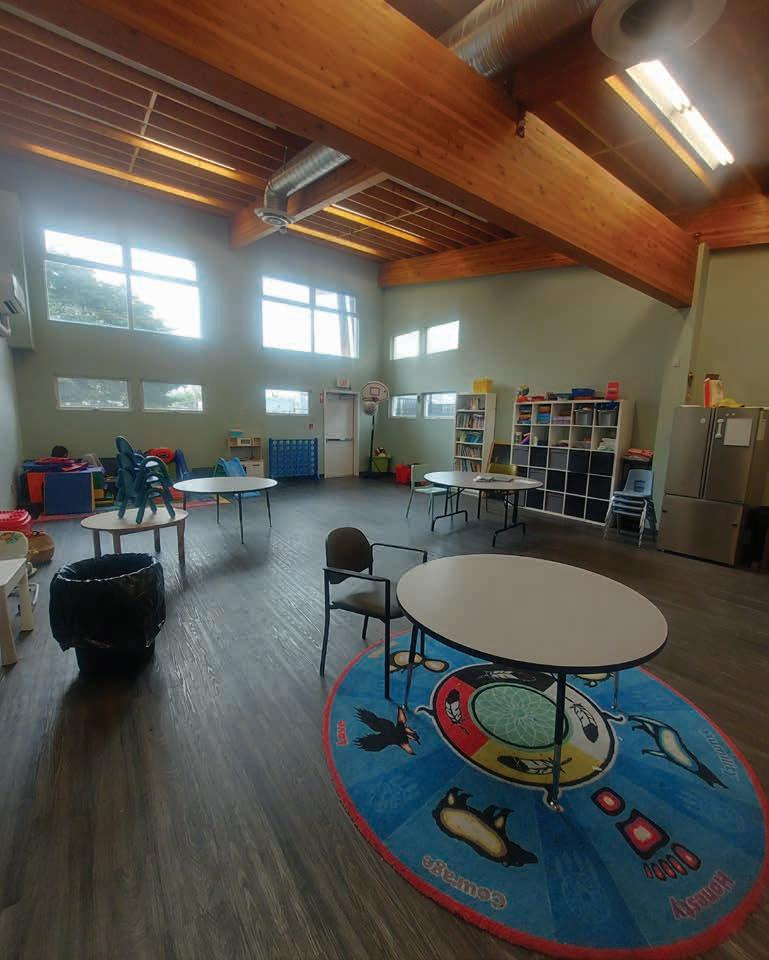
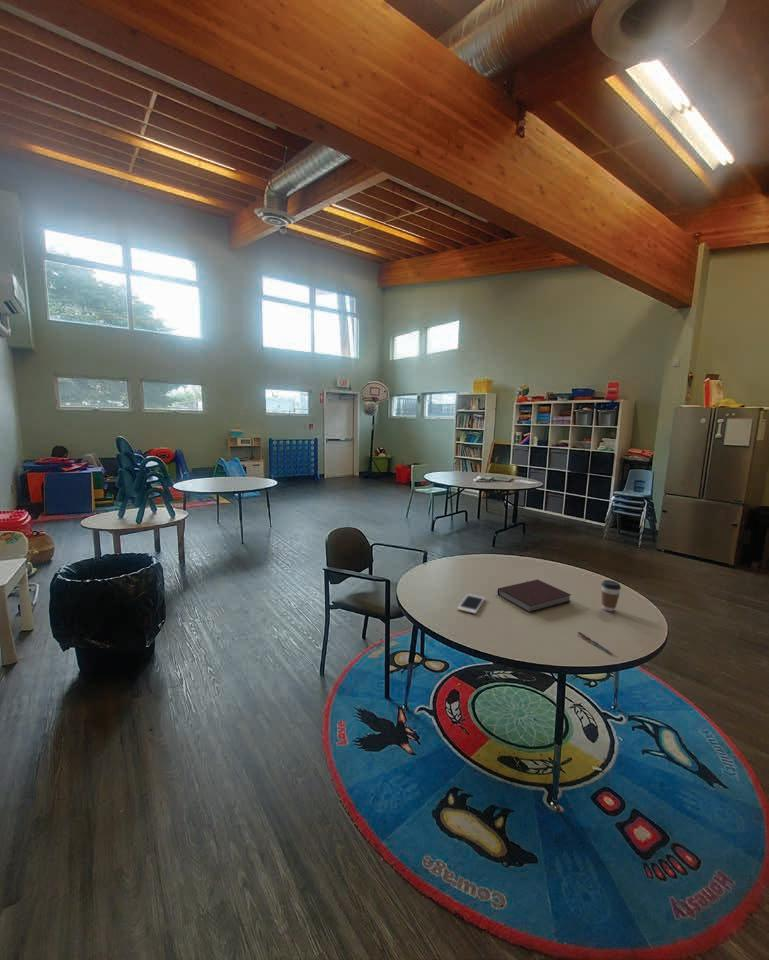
+ notebook [496,578,572,613]
+ coffee cup [600,579,622,612]
+ cell phone [456,593,486,615]
+ pen [577,631,614,655]
